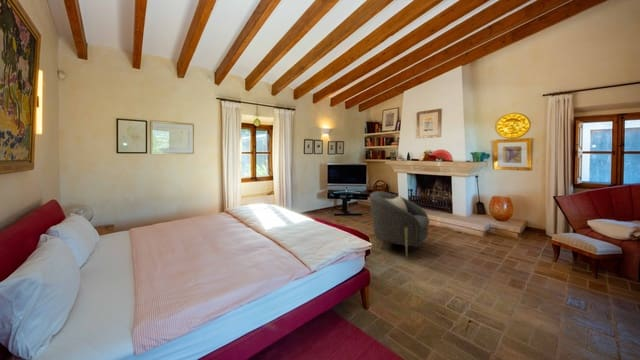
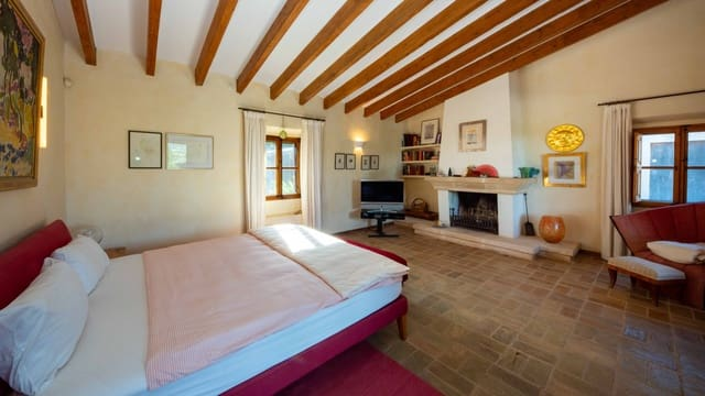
- armchair [369,190,431,258]
